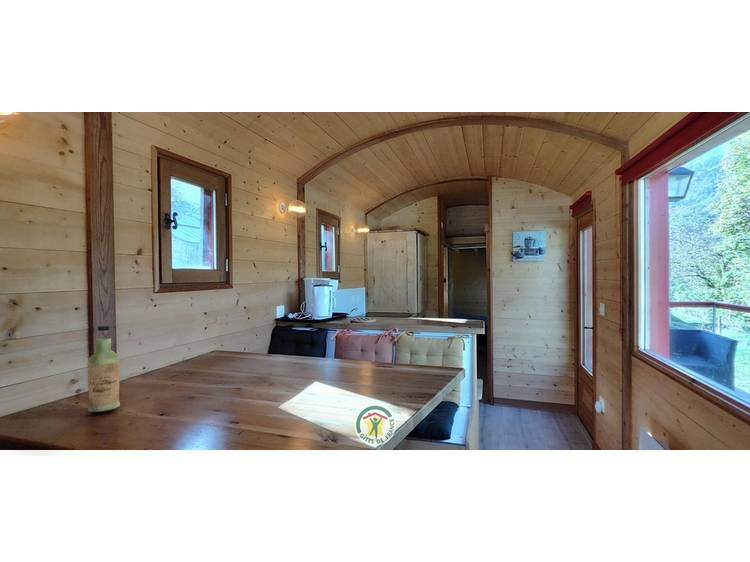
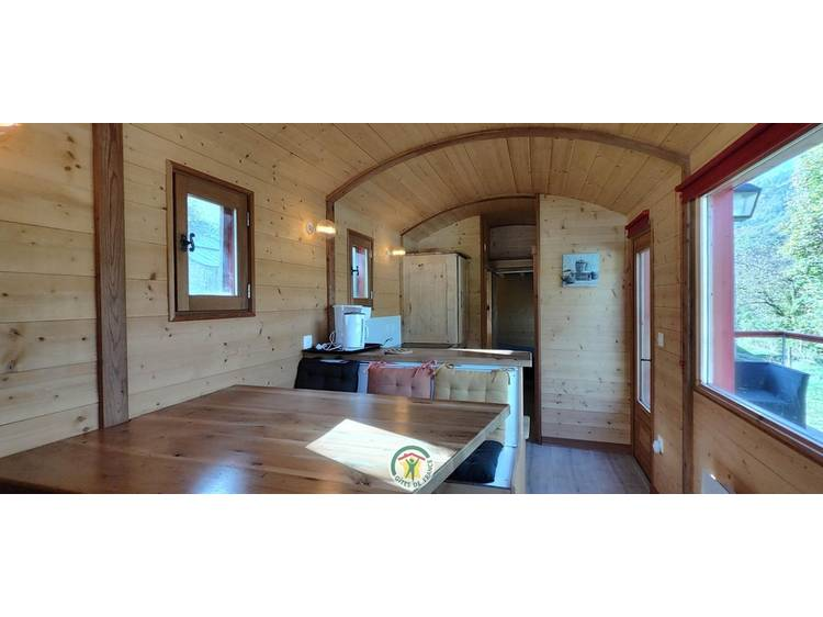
- bottle [86,325,121,413]
